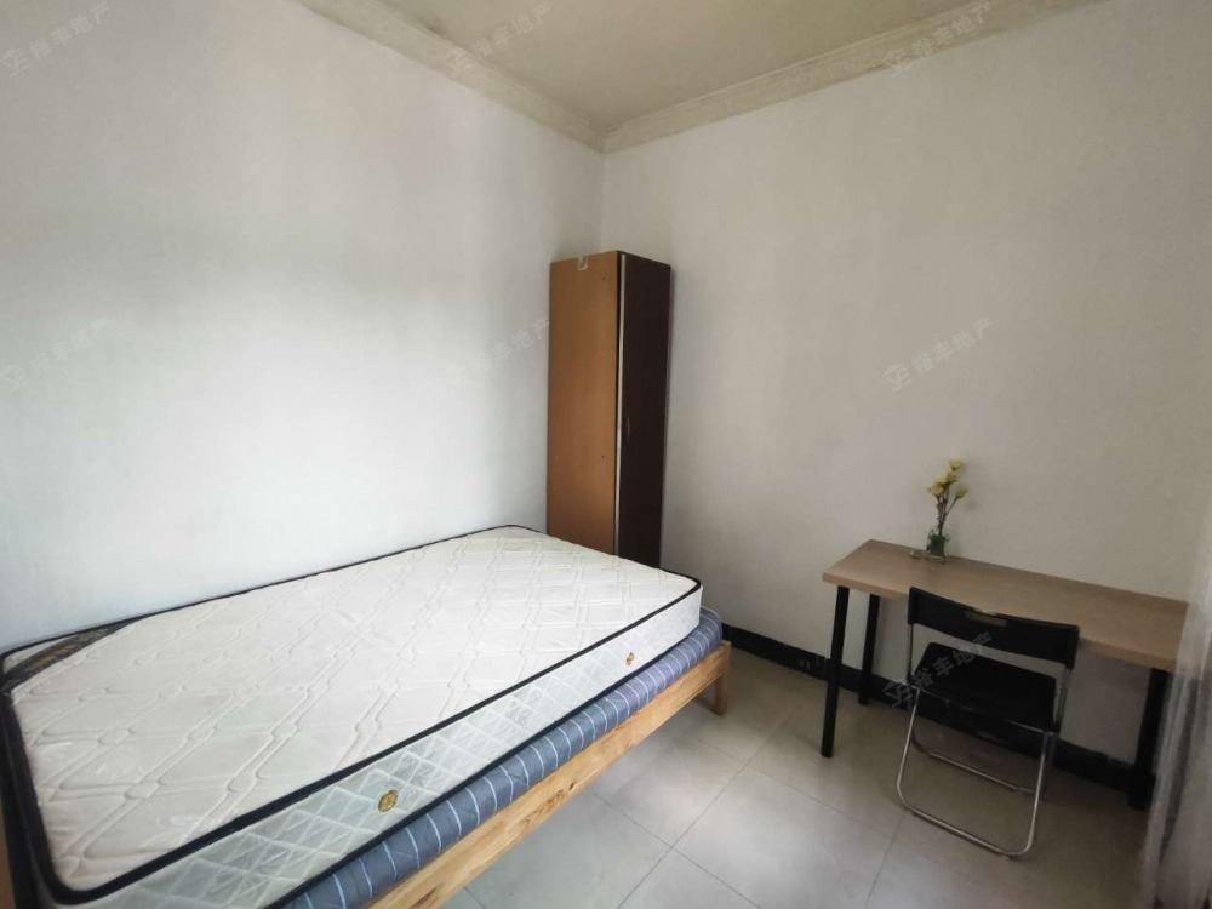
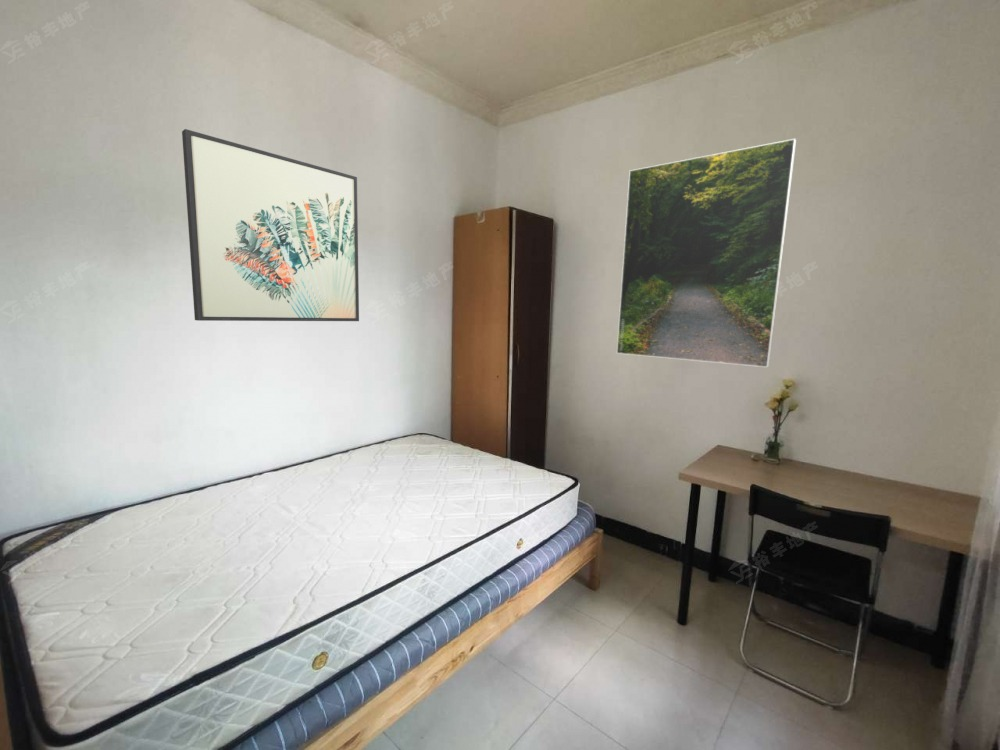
+ wall art [181,128,360,322]
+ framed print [616,138,797,368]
